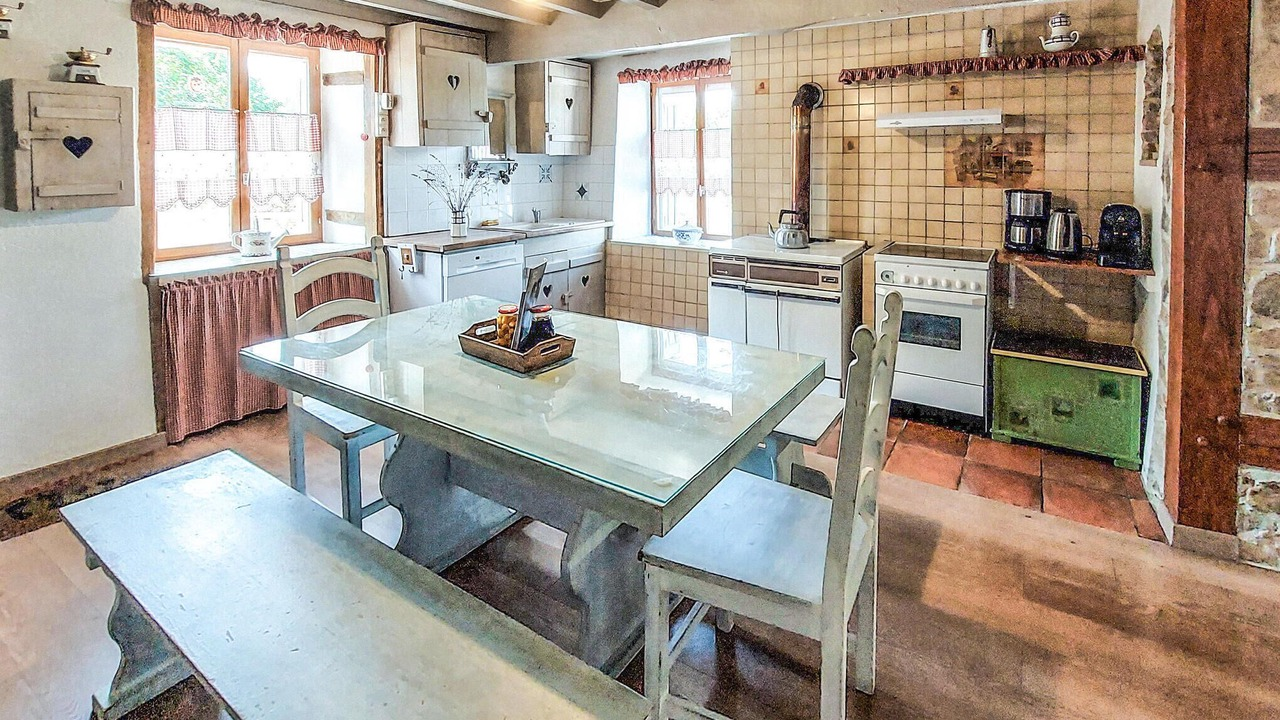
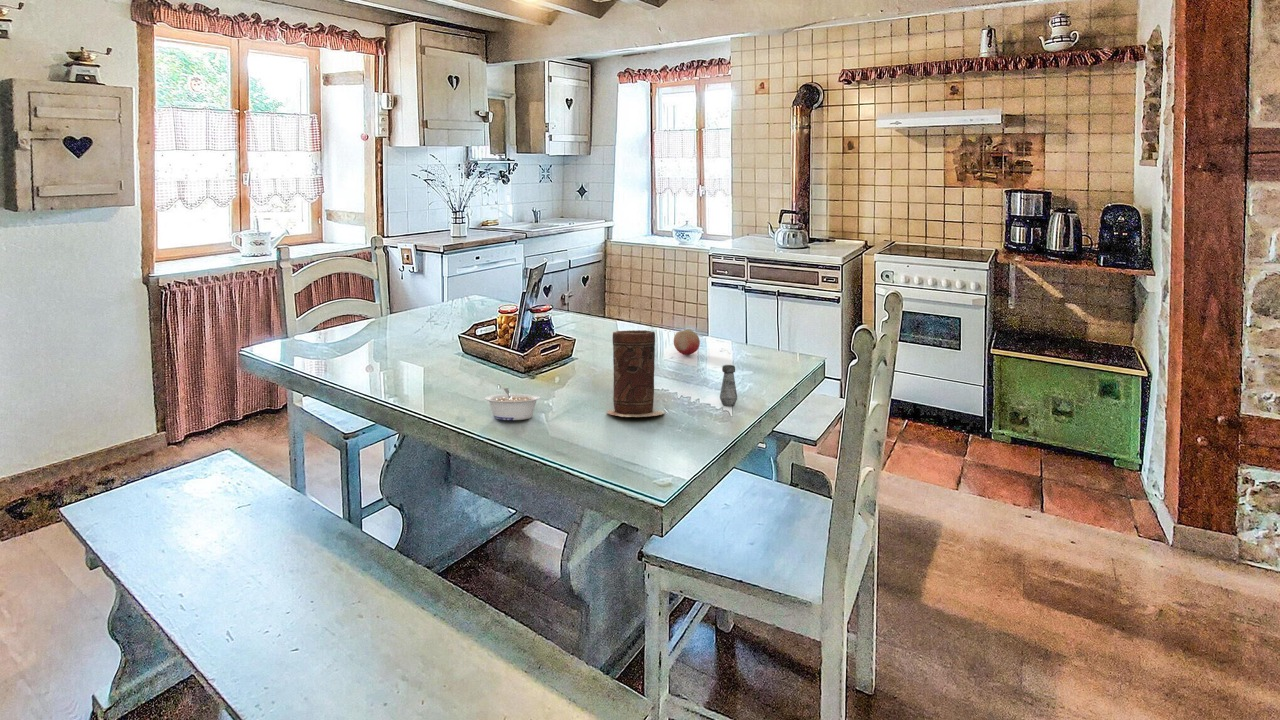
+ vase [605,329,665,418]
+ legume [484,387,541,421]
+ fruit [673,328,701,356]
+ salt shaker [719,364,738,407]
